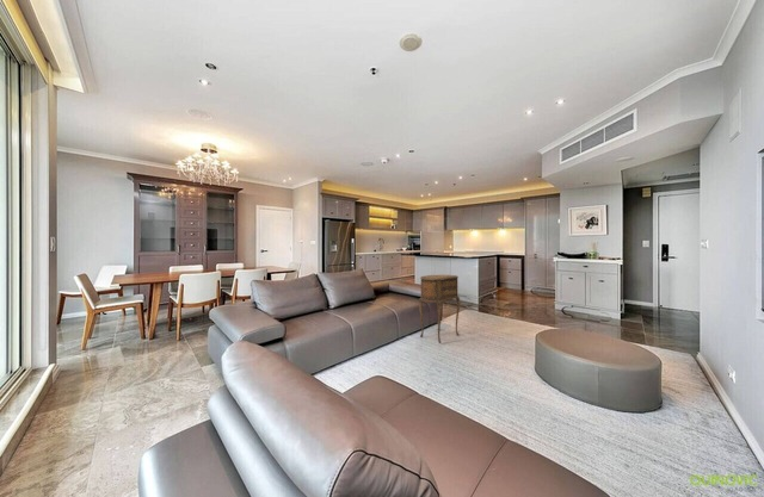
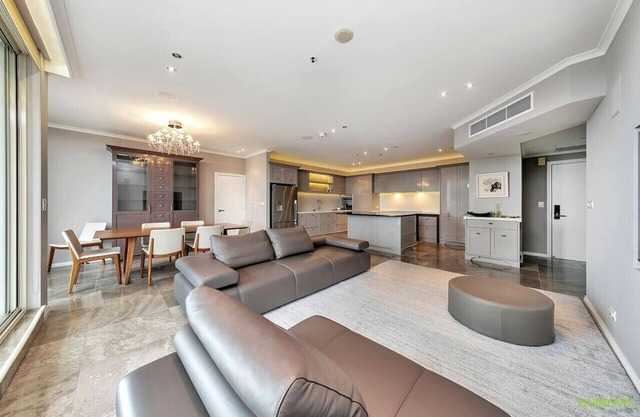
- side table [418,274,461,344]
